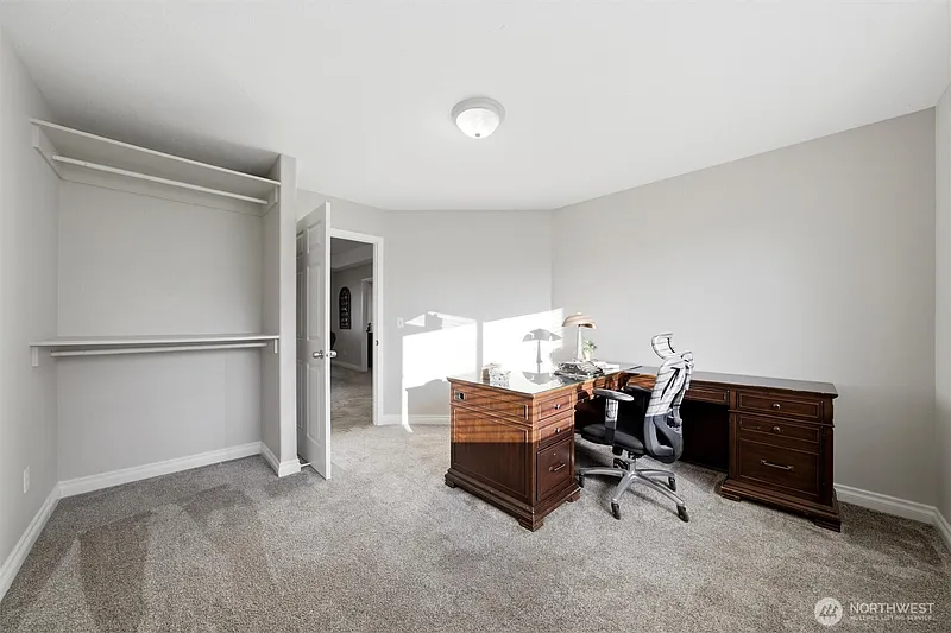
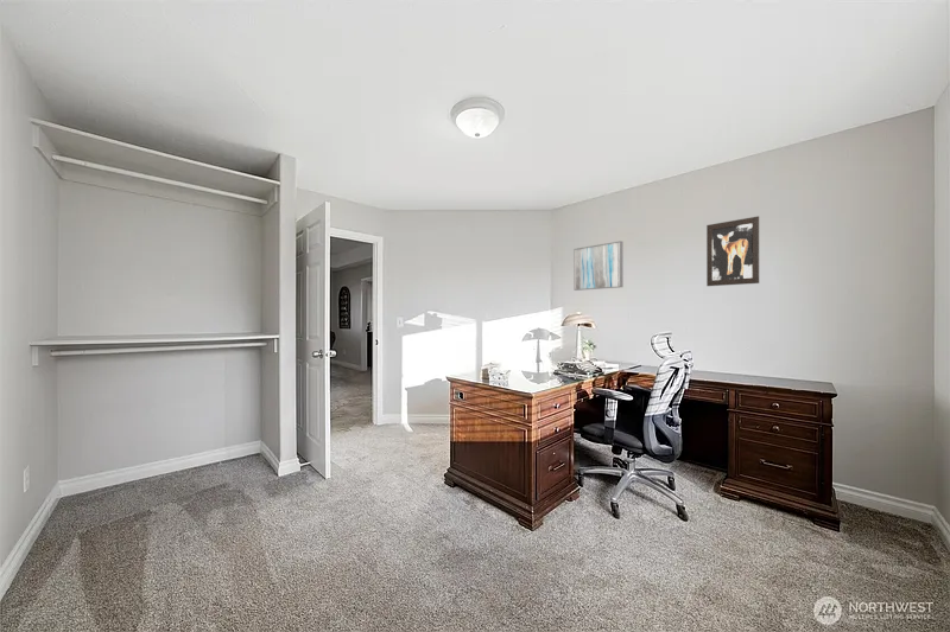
+ wall art [705,215,760,287]
+ wall art [572,240,625,292]
